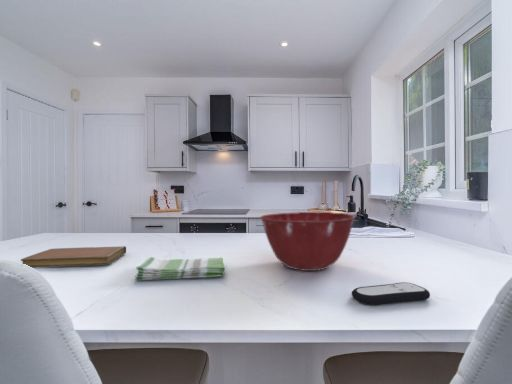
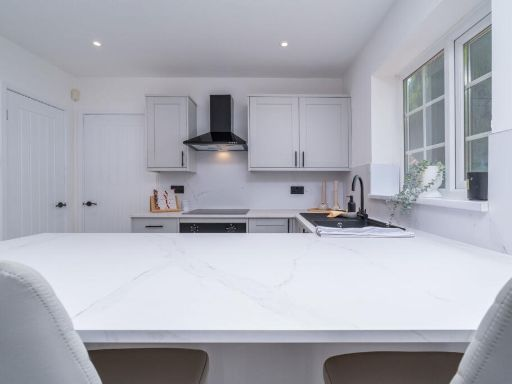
- dish towel [134,256,226,281]
- mixing bowl [259,211,356,272]
- notebook [20,245,127,269]
- remote control [351,281,431,306]
